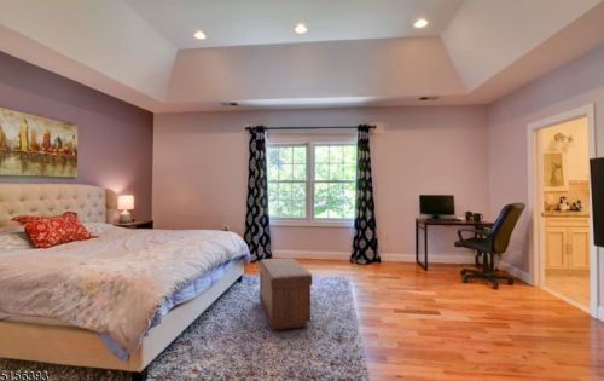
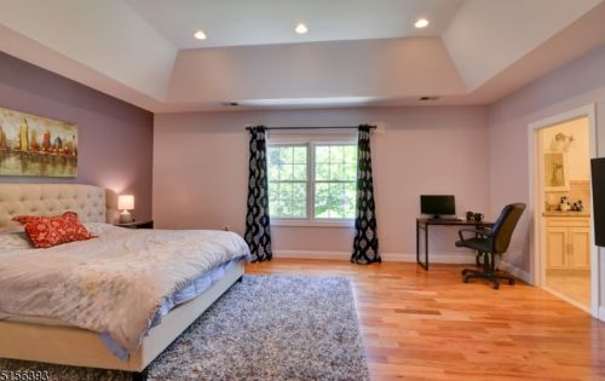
- bench [257,256,313,331]
